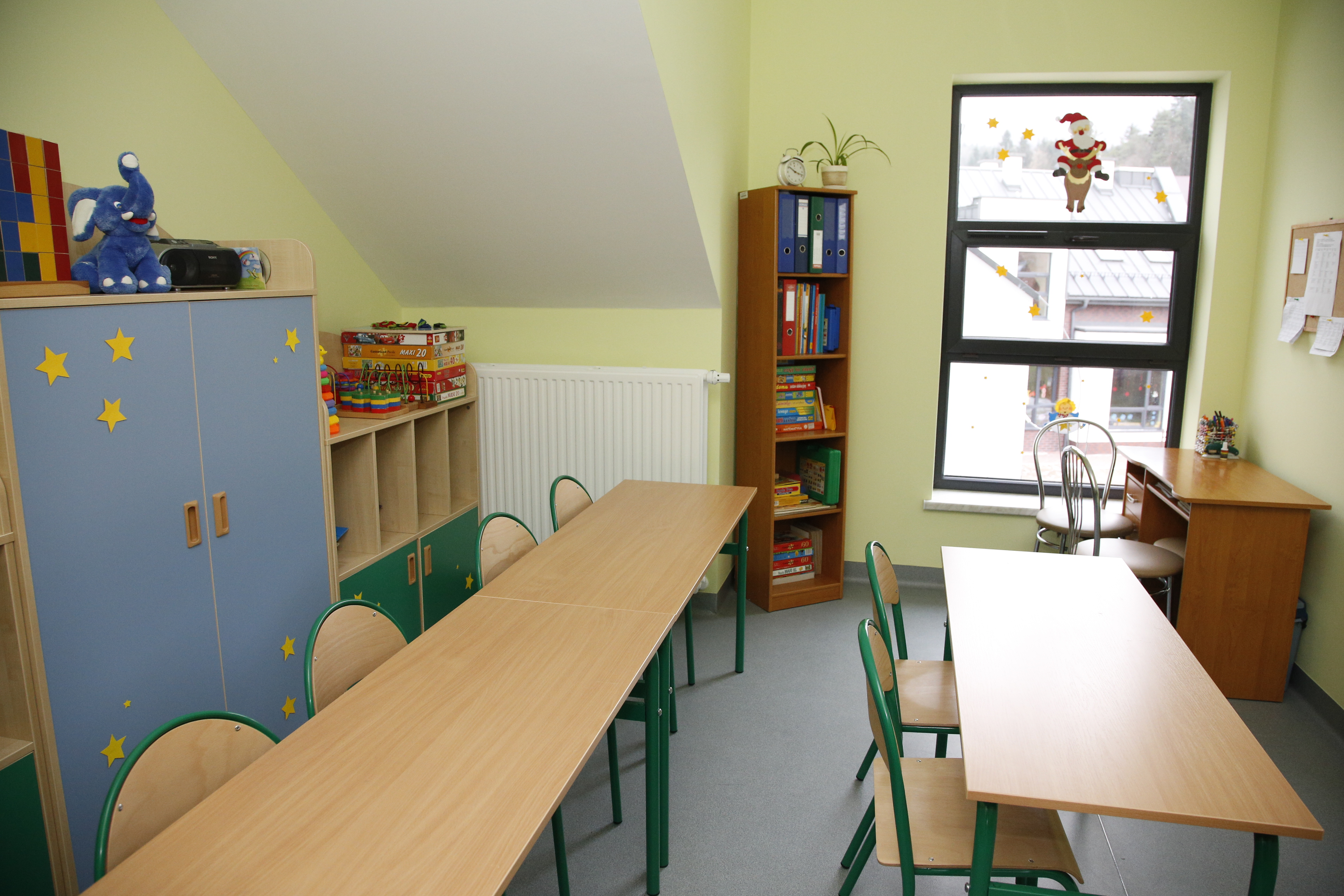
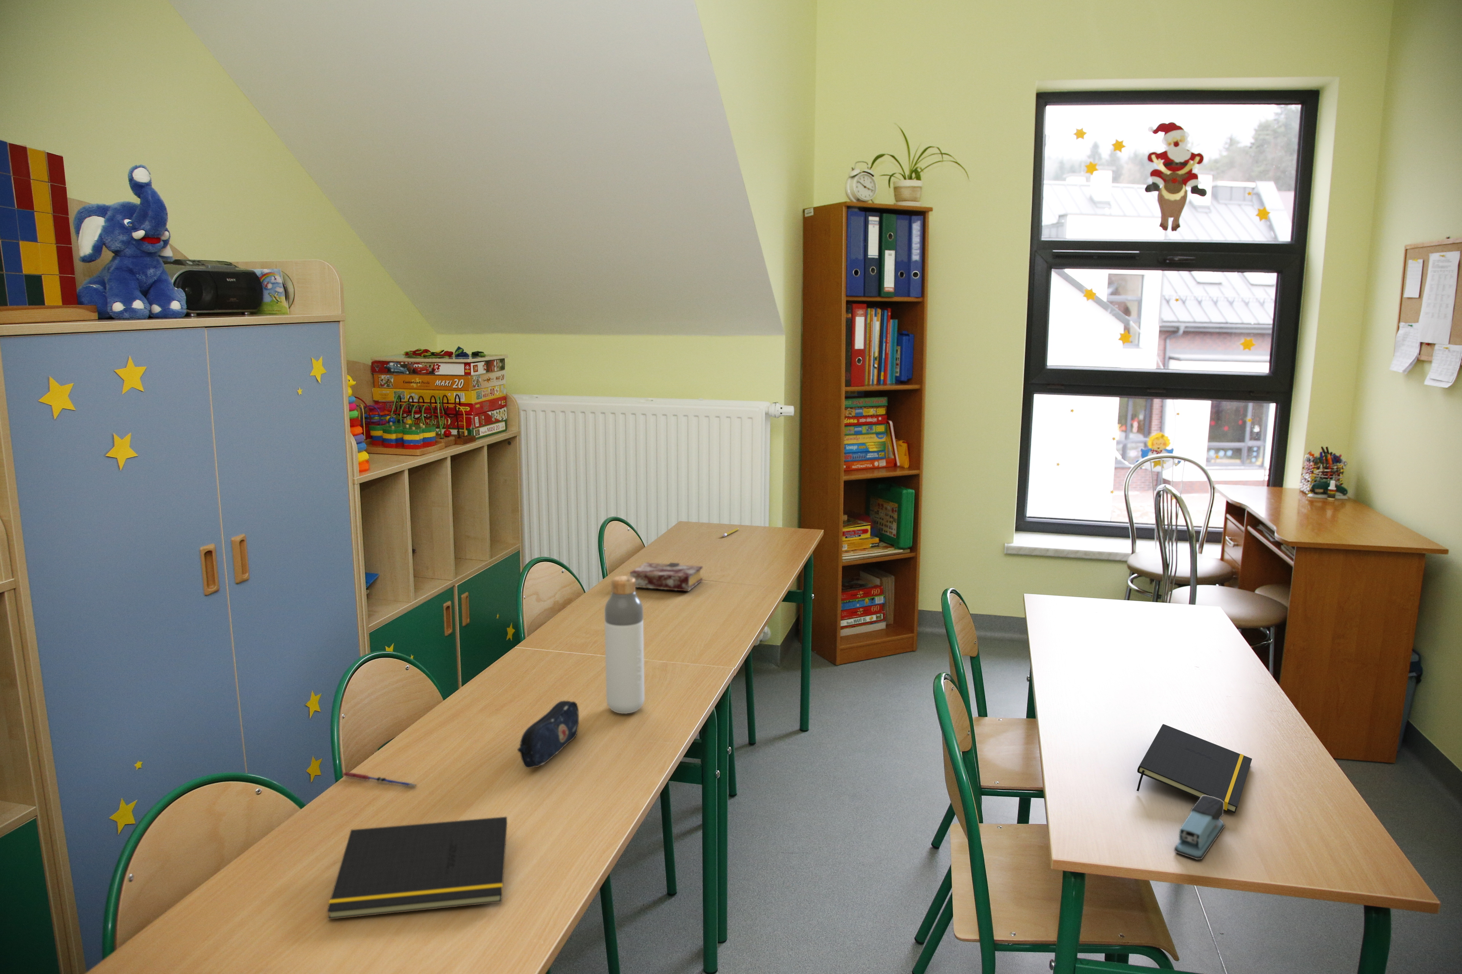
+ notepad [1137,724,1253,814]
+ pencil case [517,700,580,769]
+ stapler [1174,795,1225,860]
+ pencil [722,527,739,537]
+ book [630,562,703,591]
+ bottle [604,575,645,714]
+ pen [342,771,418,788]
+ notepad [326,816,508,920]
